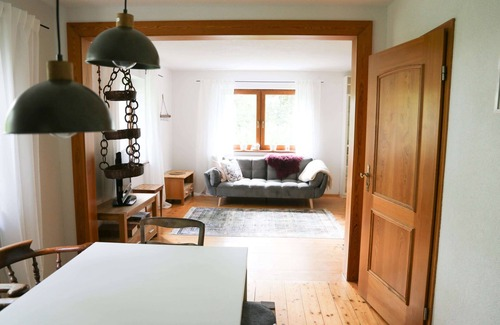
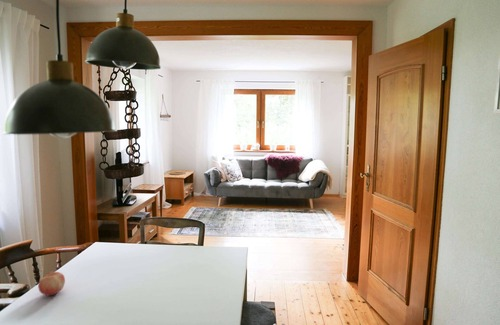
+ fruit [37,271,66,296]
